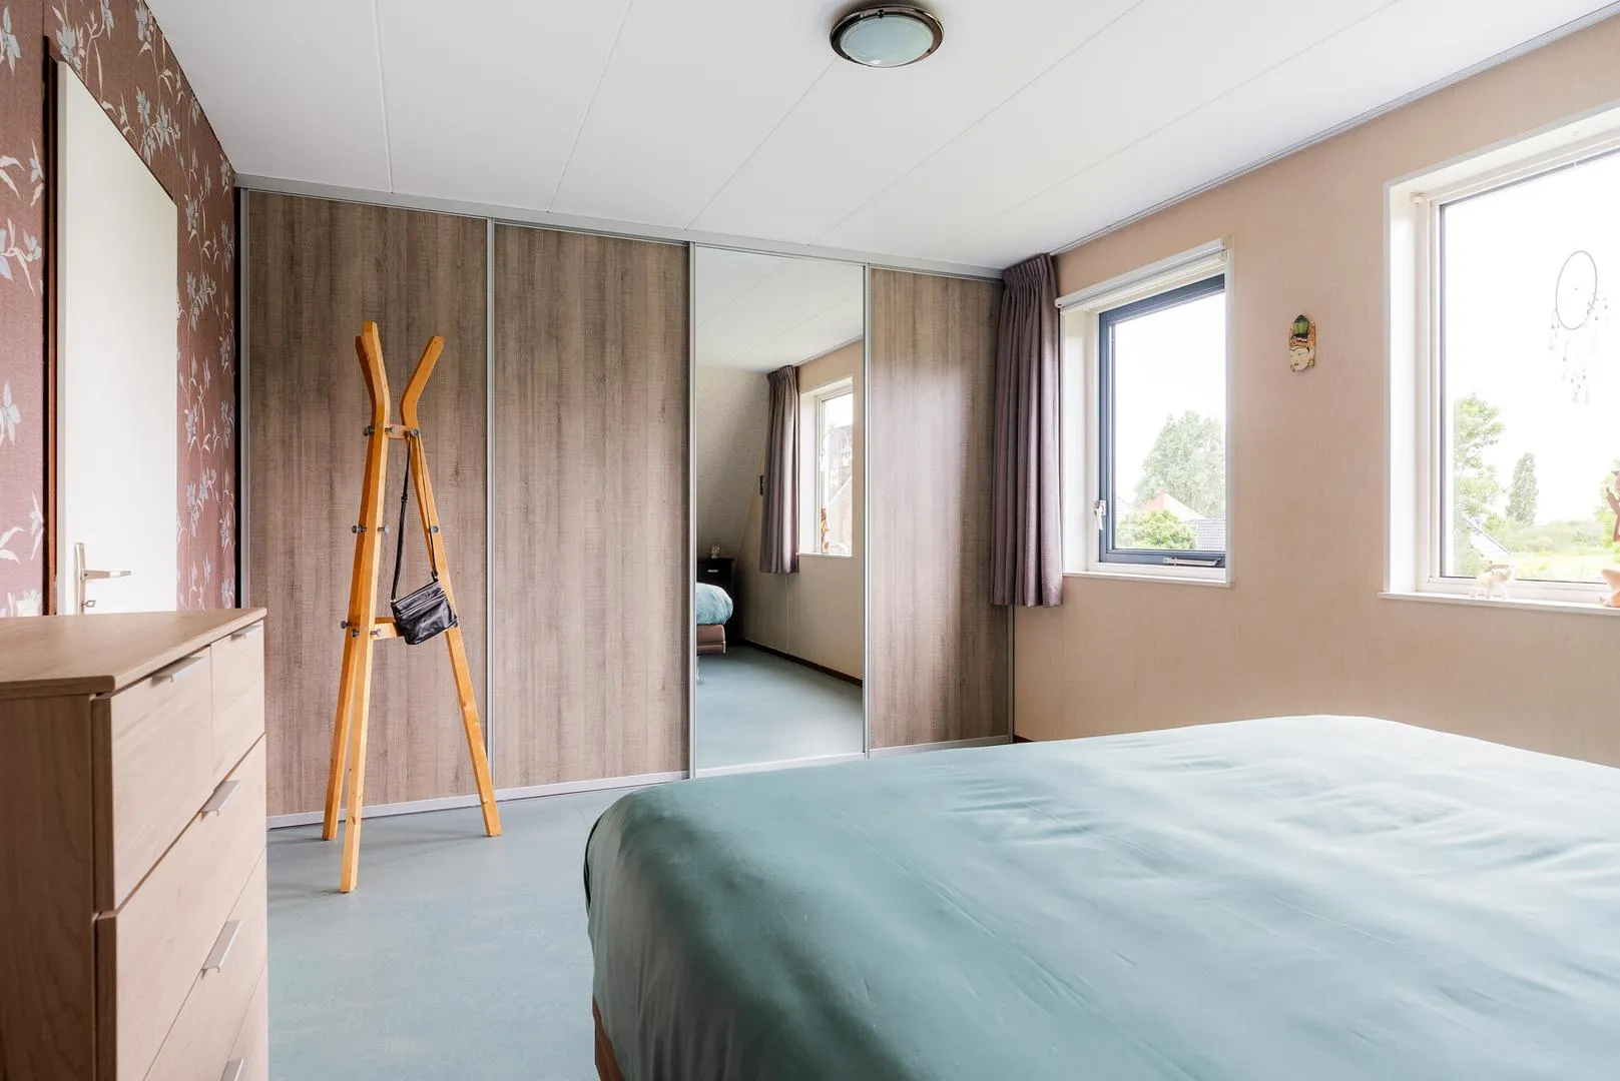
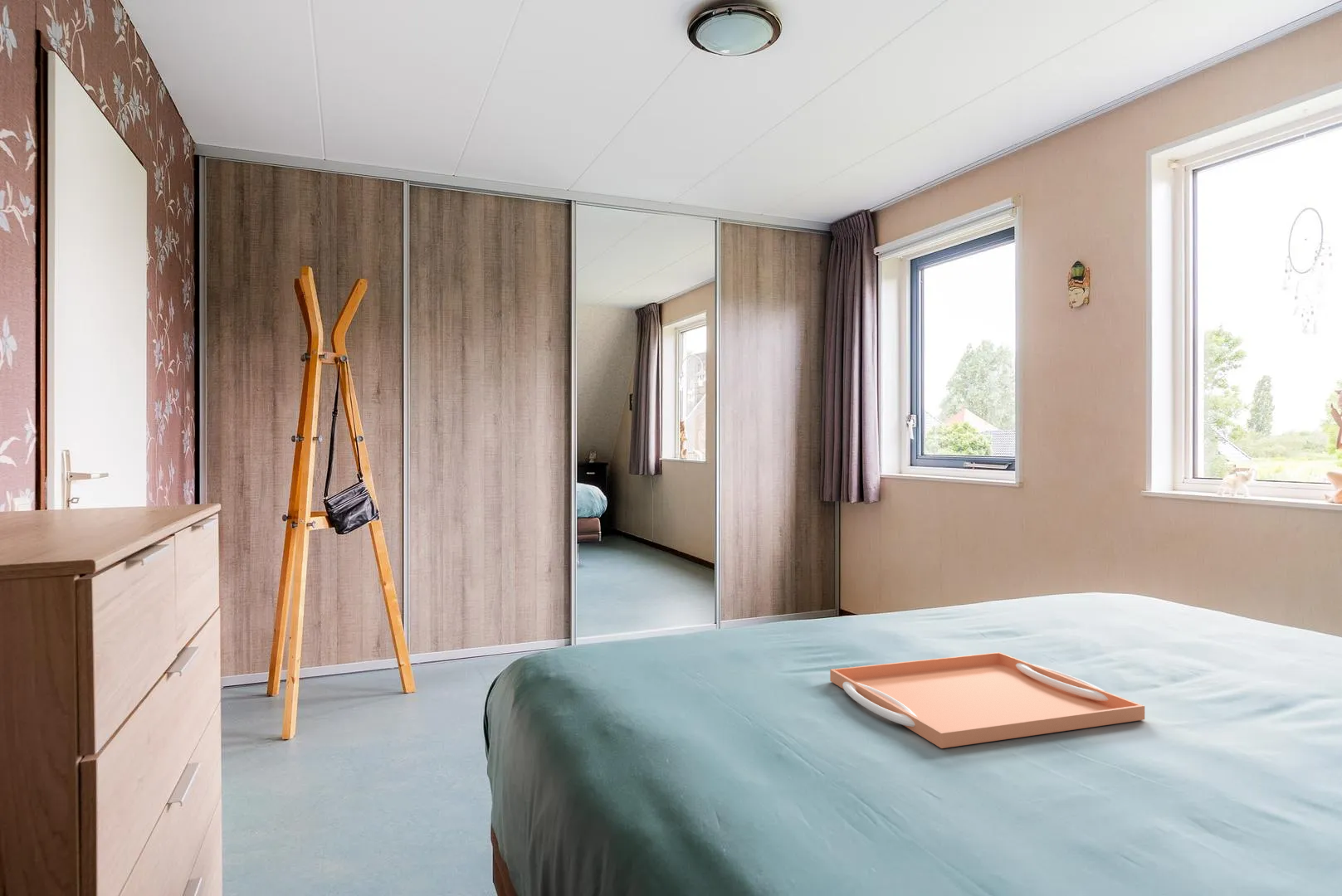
+ serving tray [829,651,1145,749]
